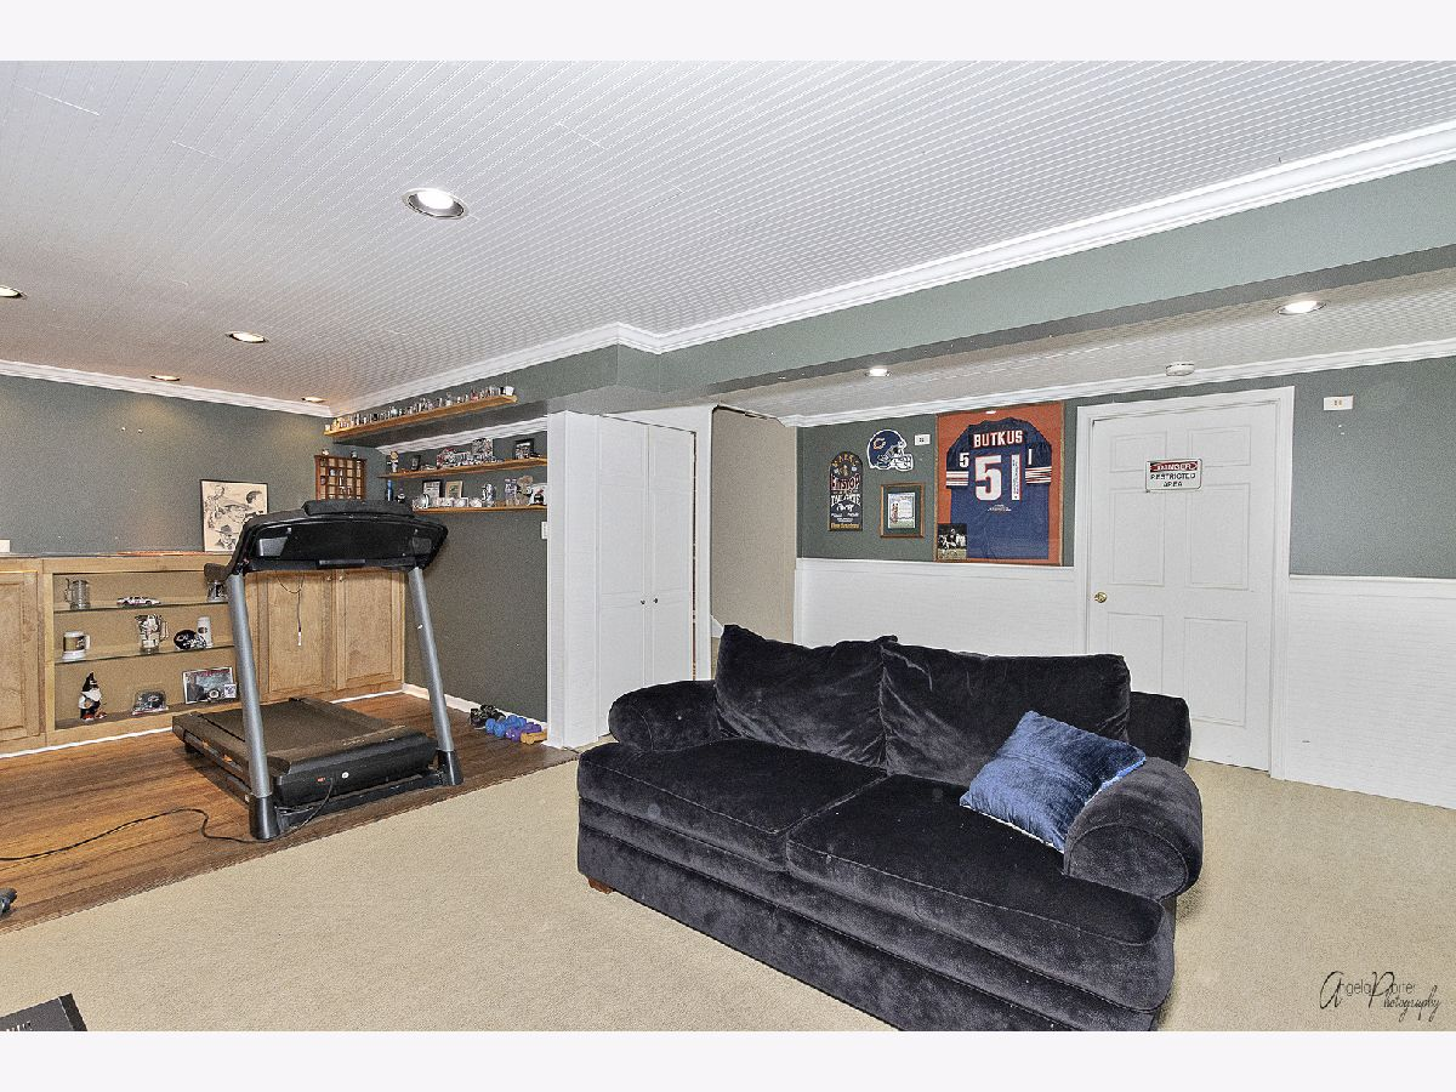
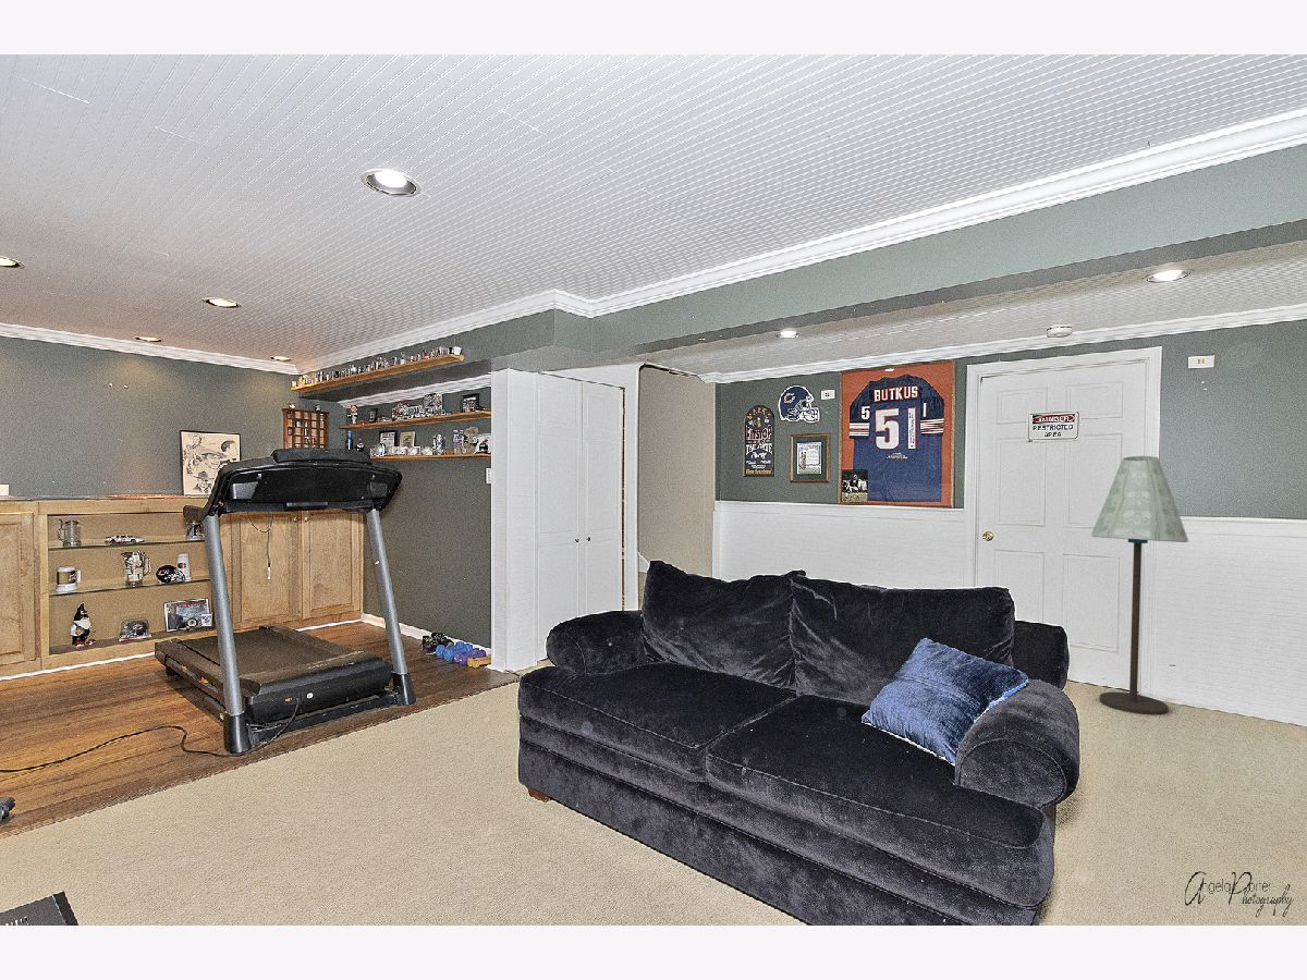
+ floor lamp [1090,455,1189,716]
